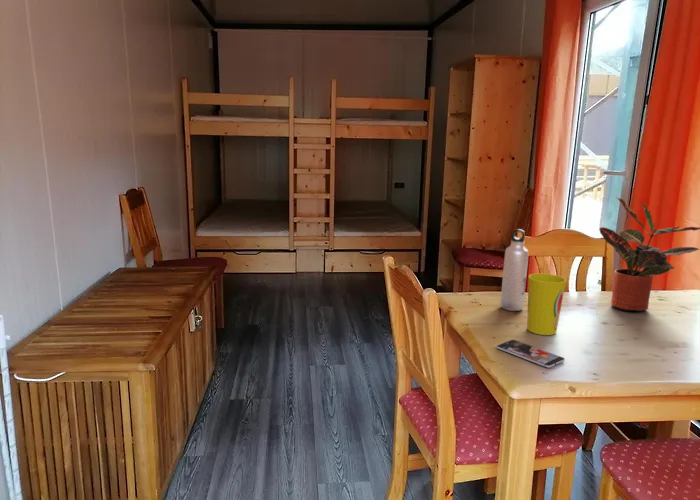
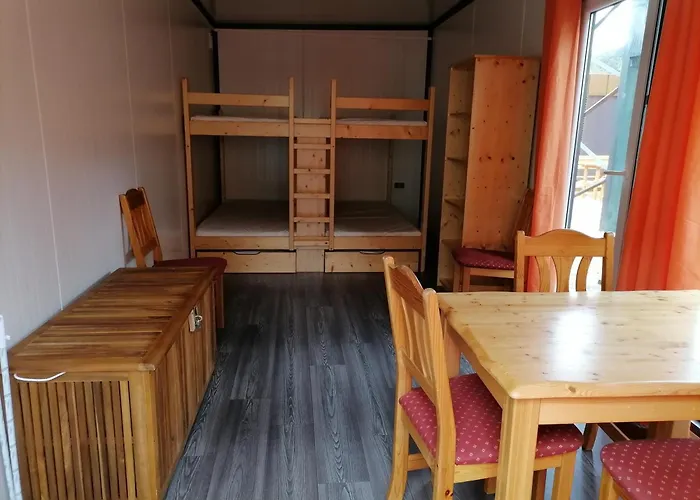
- potted plant [599,196,700,312]
- cup [526,272,567,336]
- smartphone [496,339,566,369]
- water bottle [500,228,529,312]
